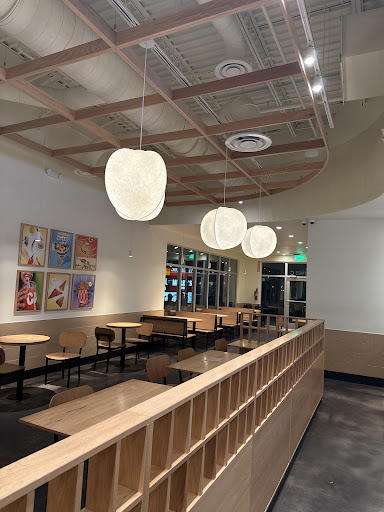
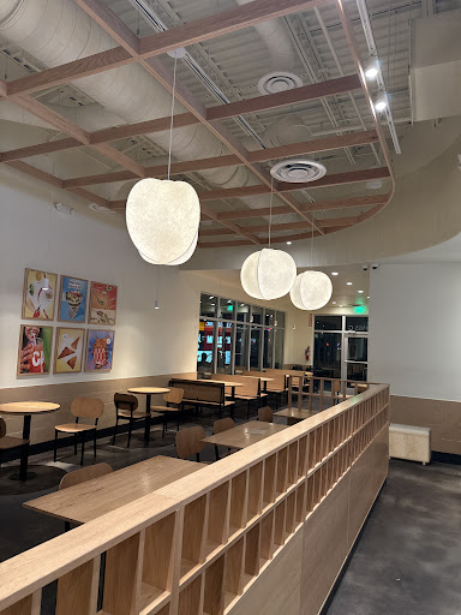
+ storage bench [388,422,432,466]
